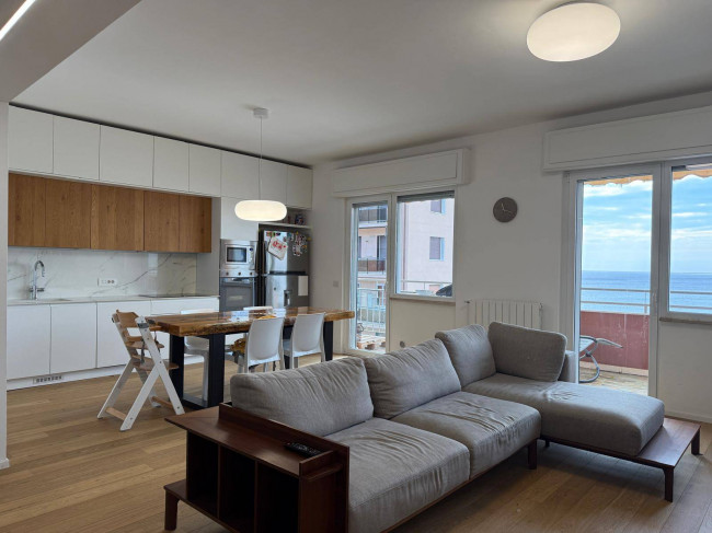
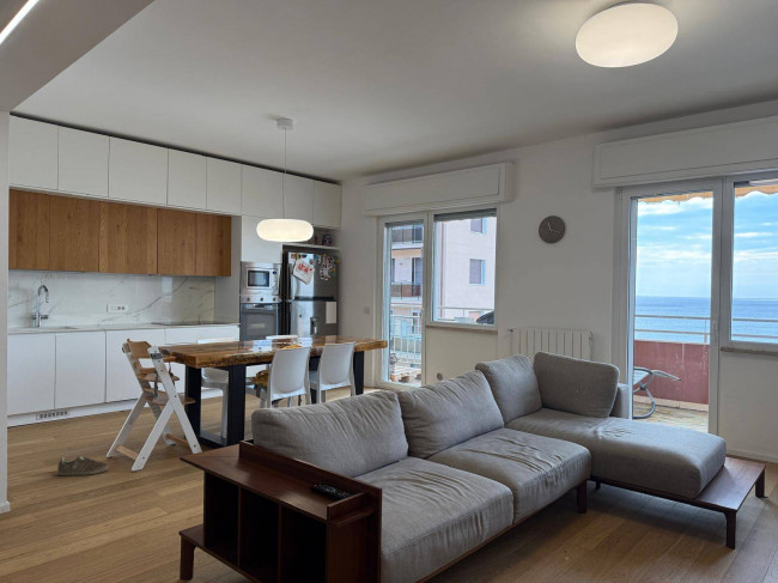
+ sneaker [56,455,110,476]
